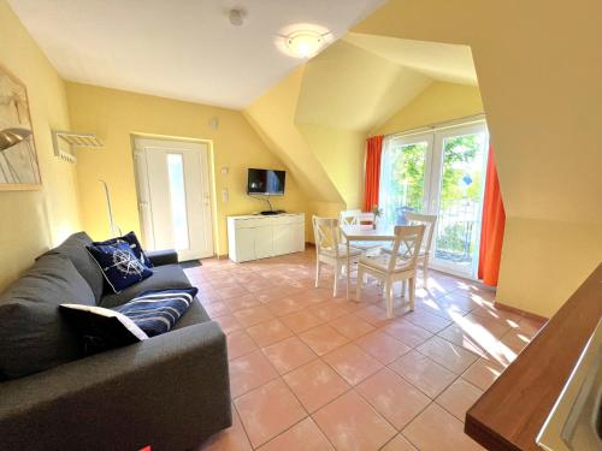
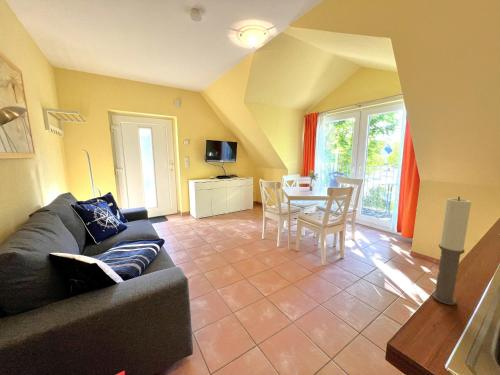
+ candle [431,196,472,306]
